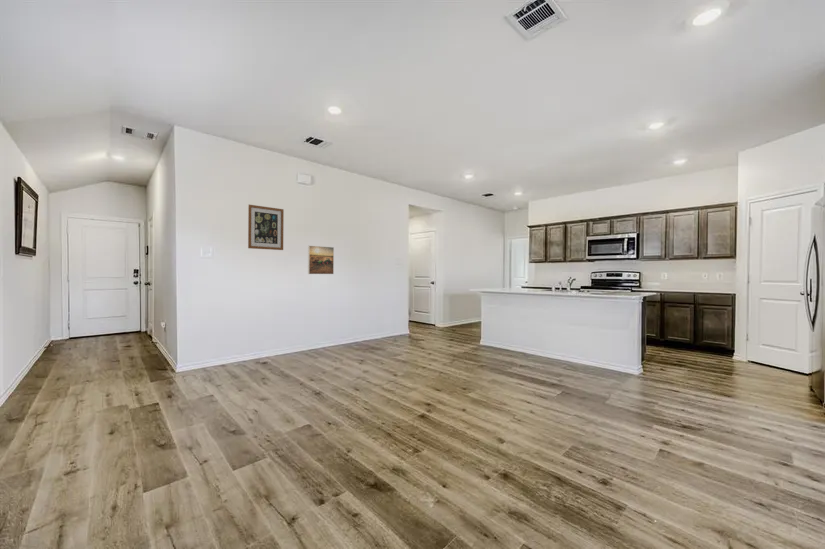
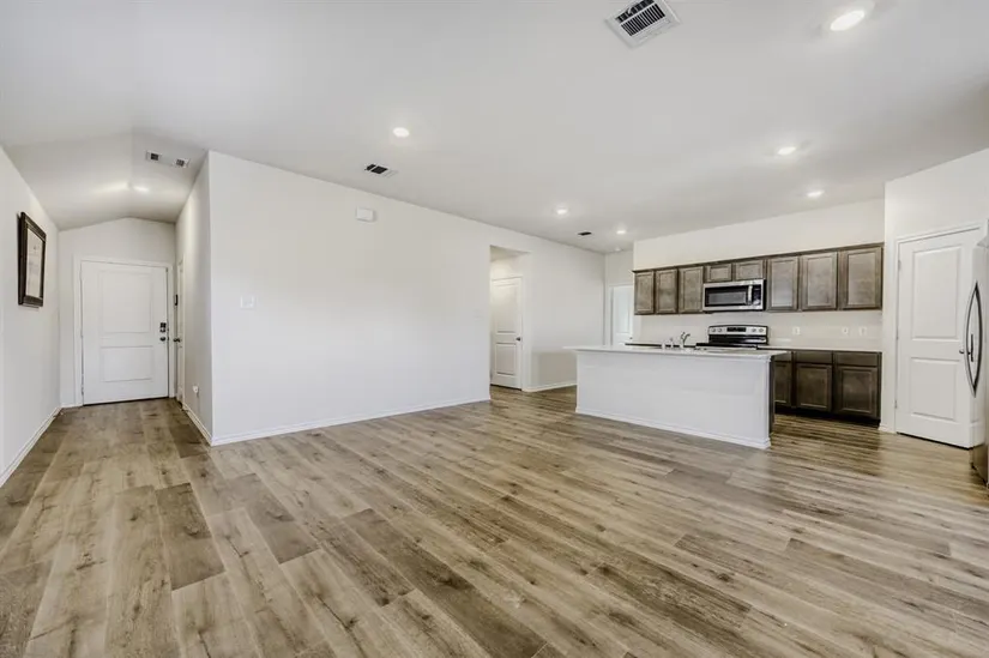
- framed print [307,245,335,275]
- wall art [247,204,285,251]
